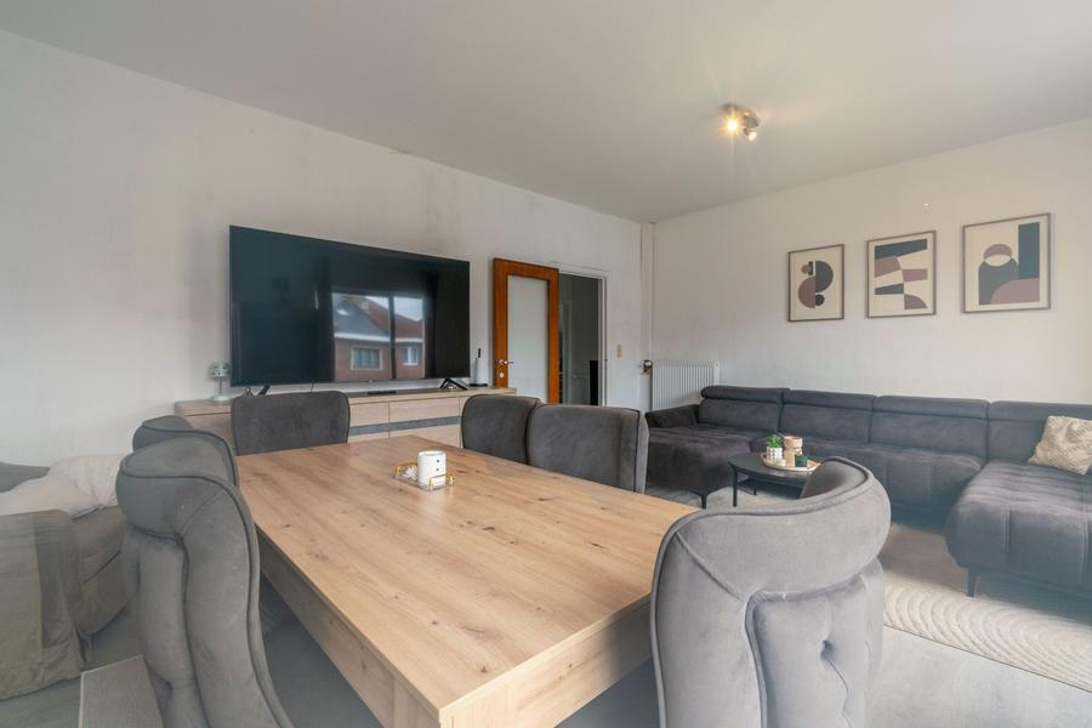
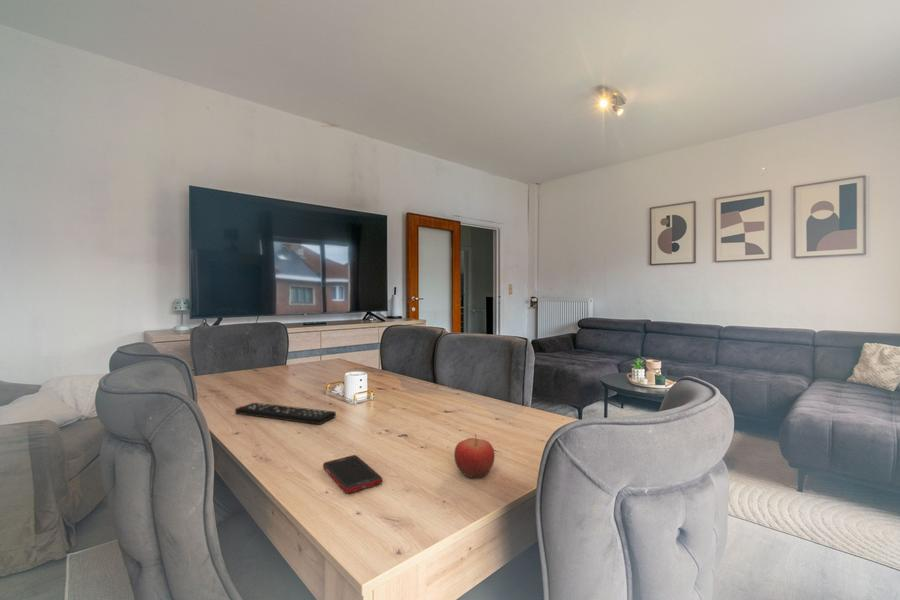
+ fruit [453,433,496,479]
+ cell phone [322,454,383,494]
+ remote control [234,401,337,425]
